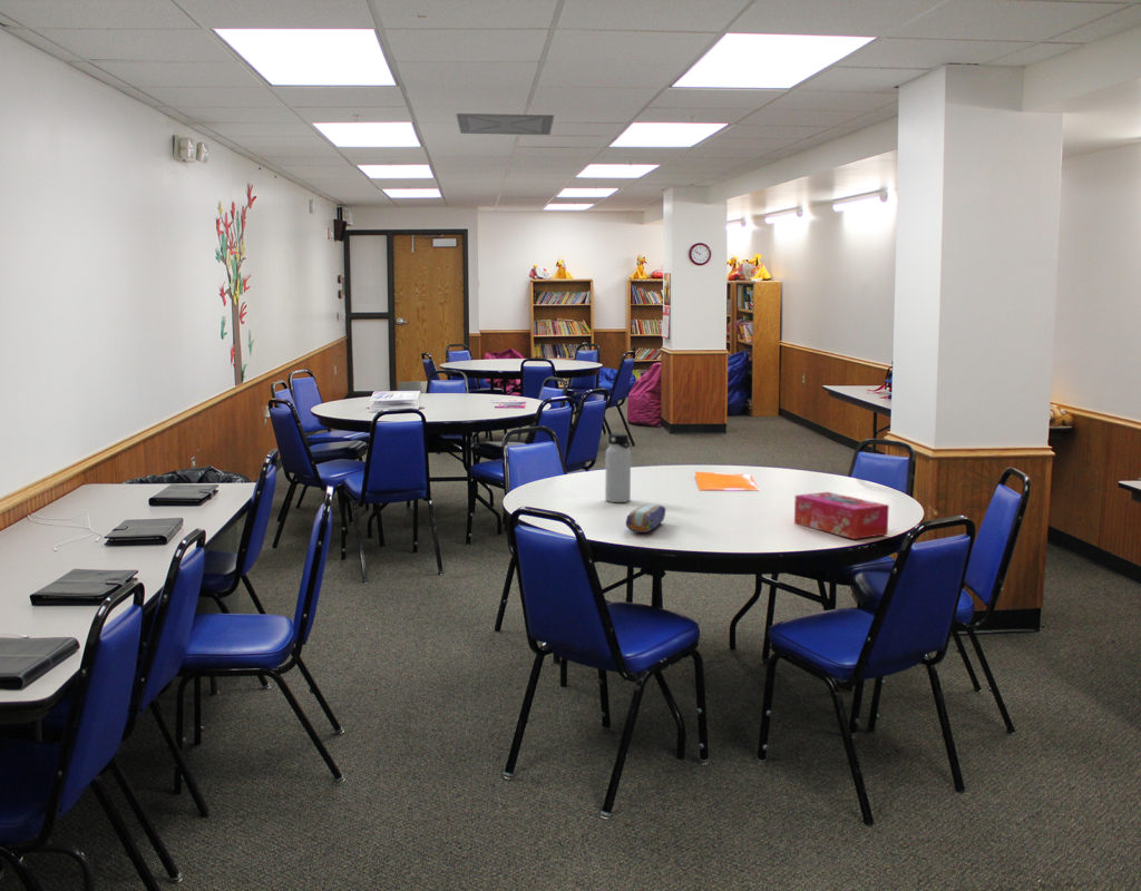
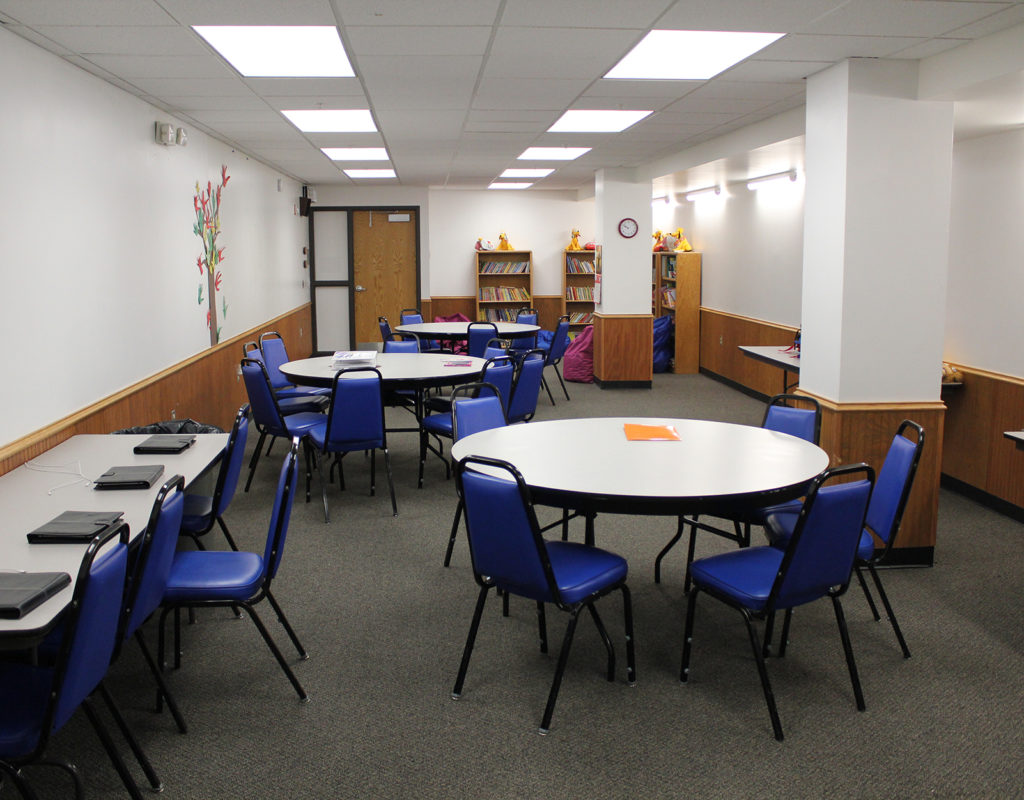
- ceiling vent [455,112,555,136]
- pencil case [625,502,666,533]
- tissue box [793,491,890,540]
- water bottle [604,432,632,503]
